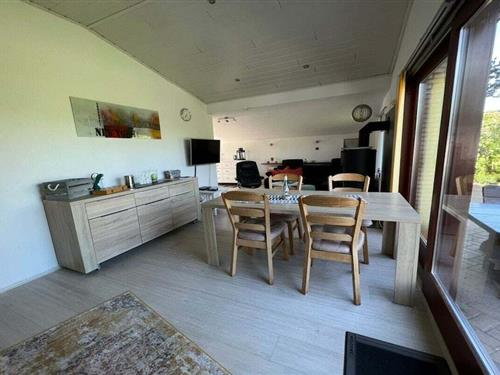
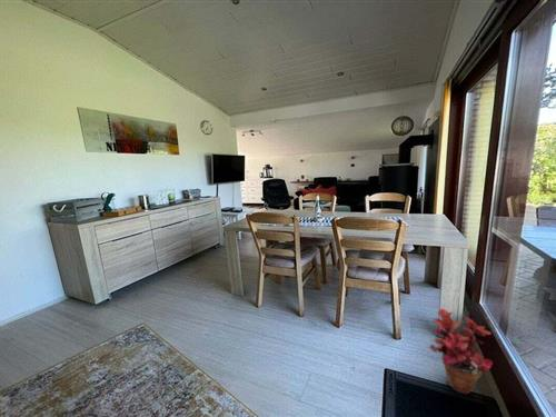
+ potted plant [428,307,494,395]
